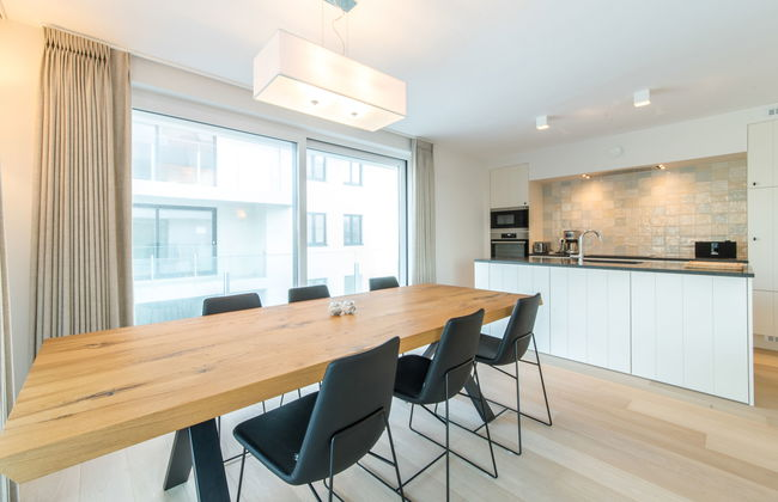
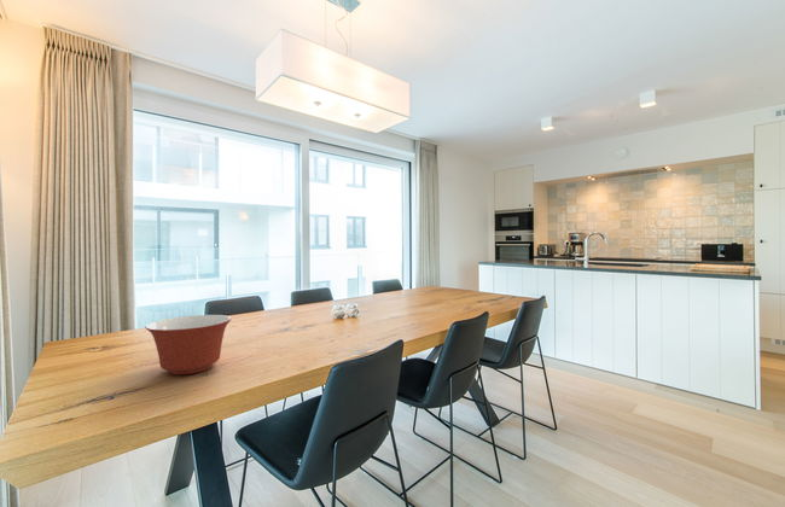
+ mixing bowl [145,314,233,375]
